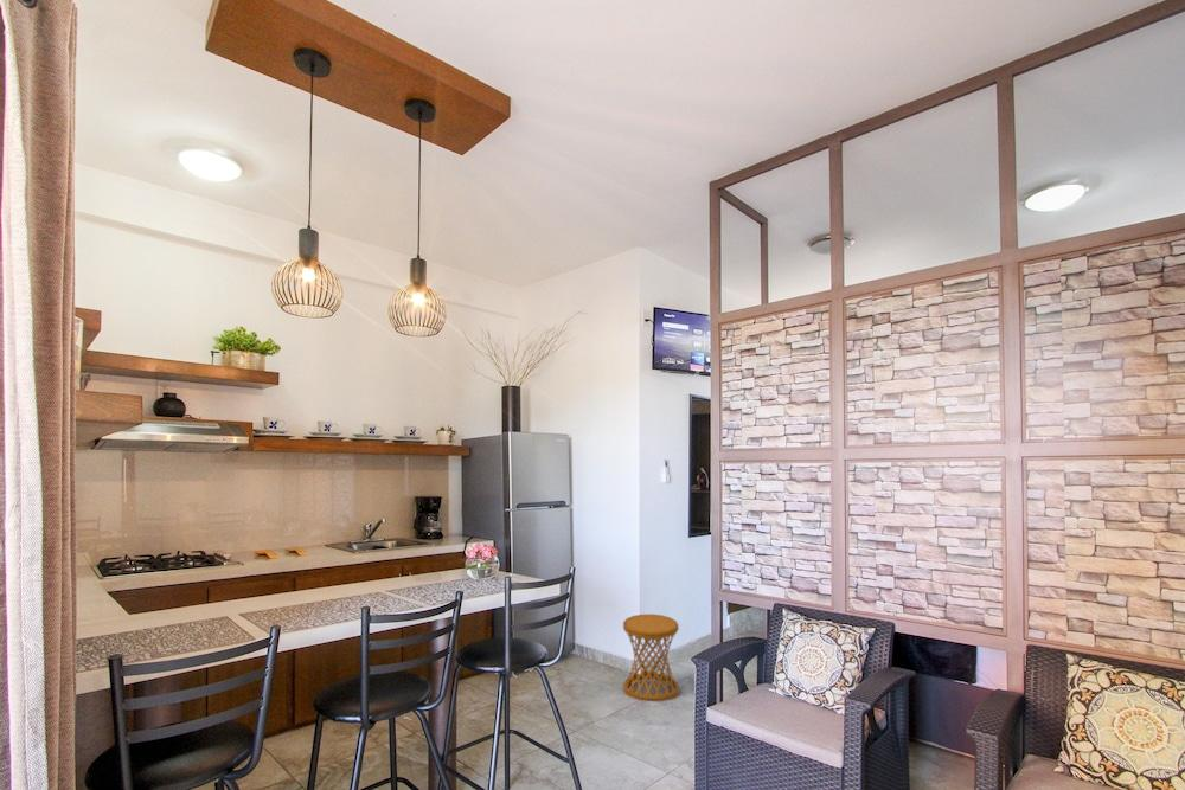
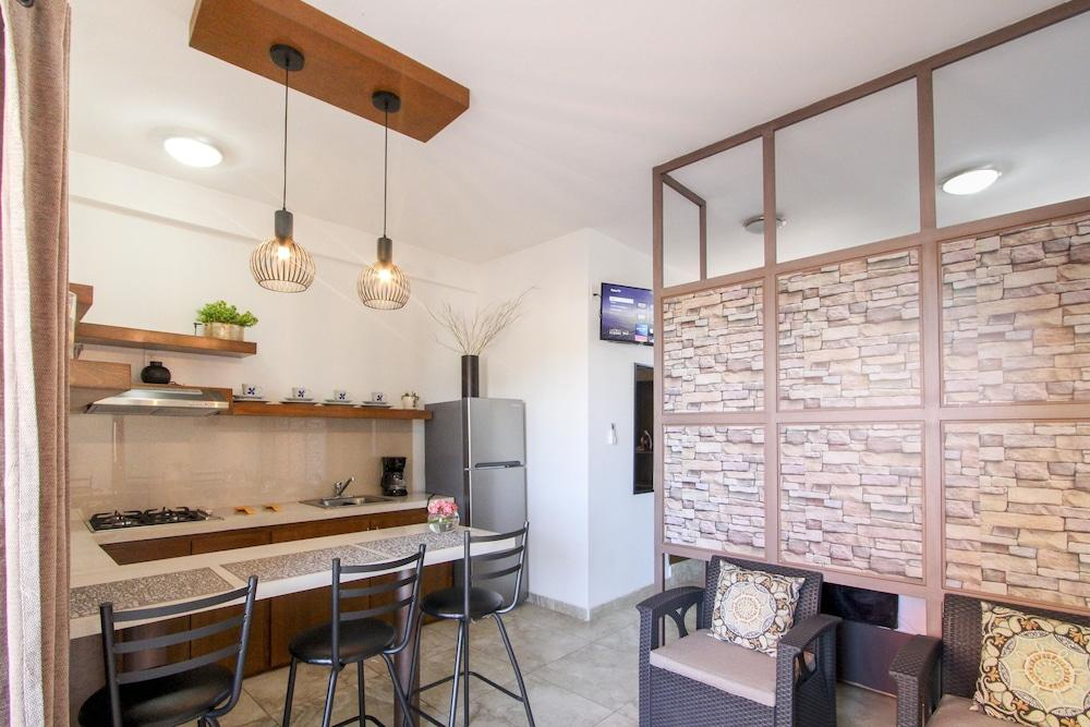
- side table [622,614,680,702]
